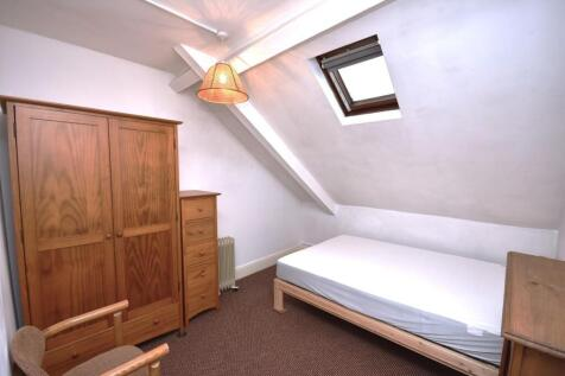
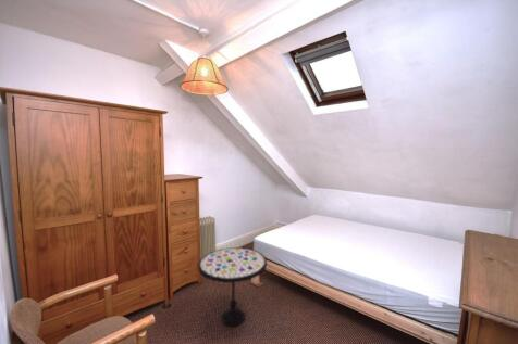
+ side table [197,246,268,328]
